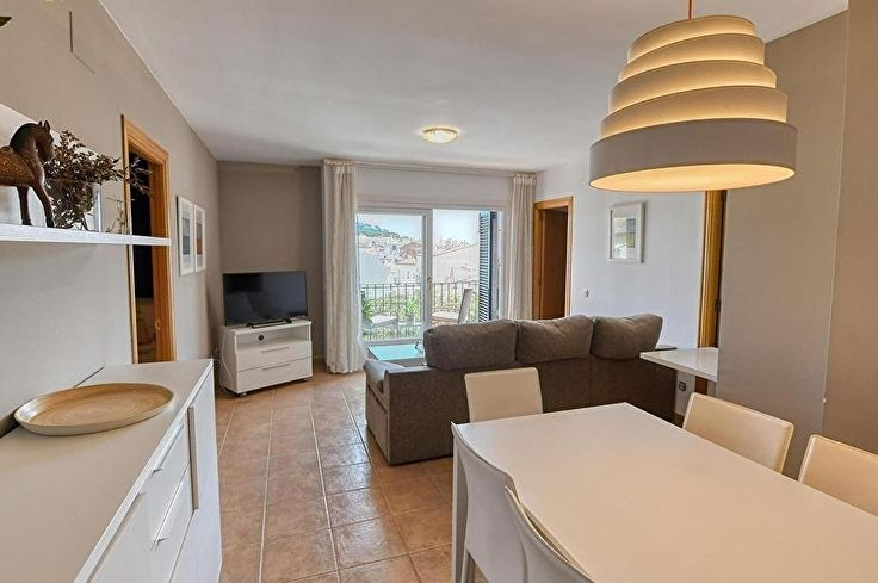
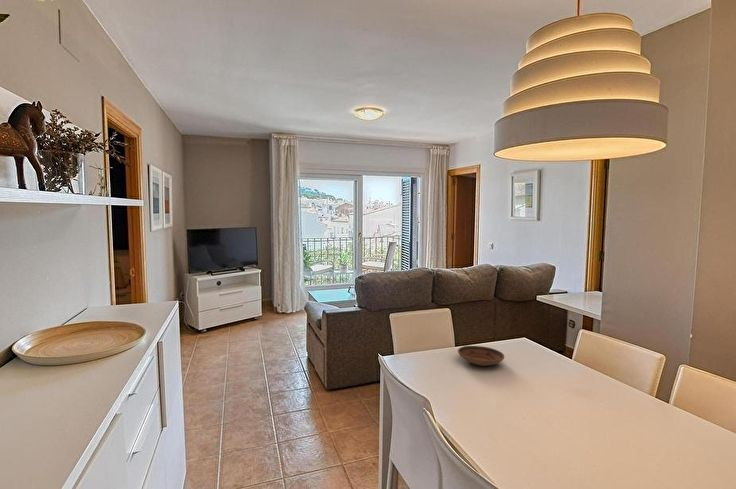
+ bowl [457,345,505,367]
